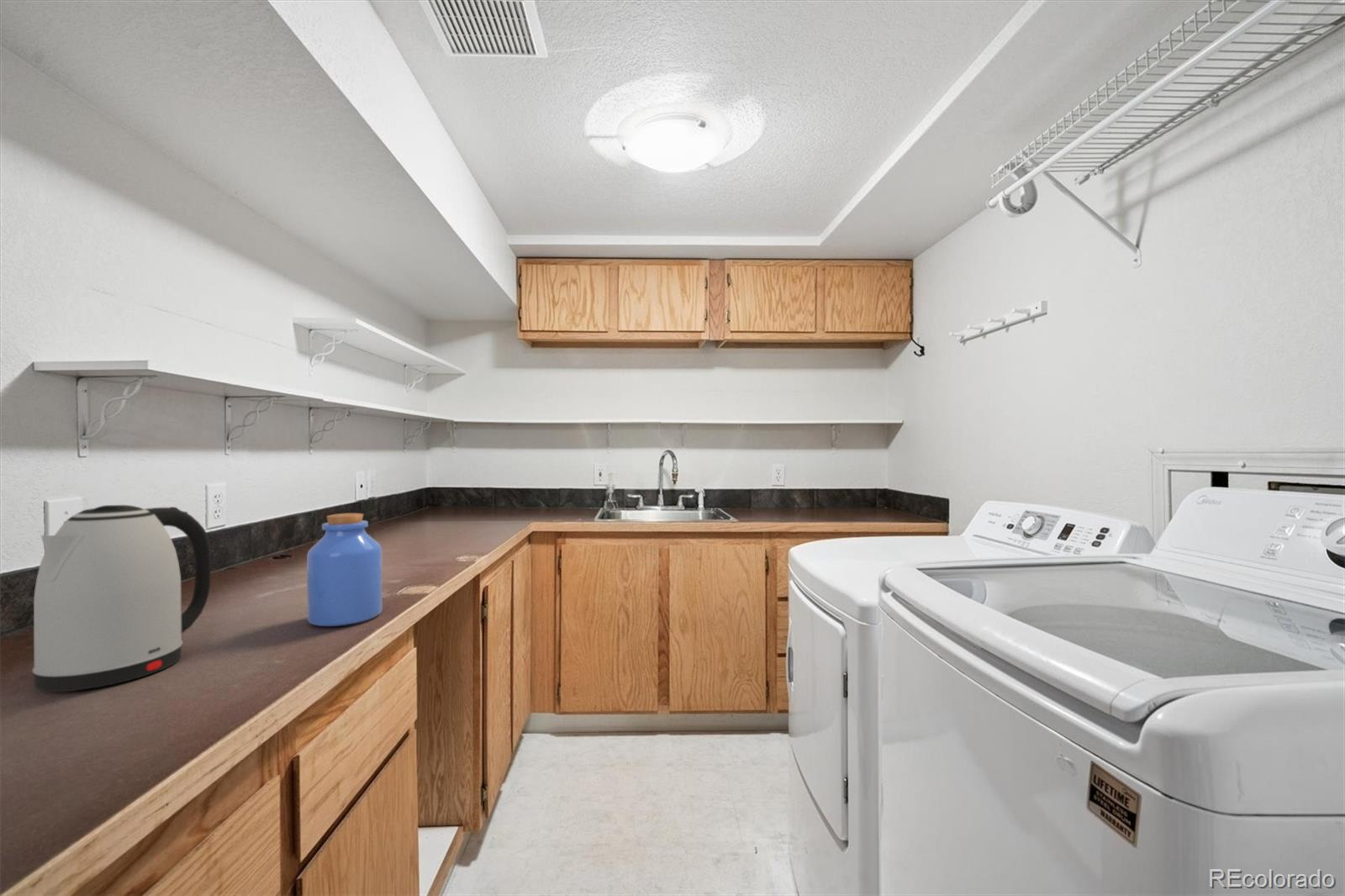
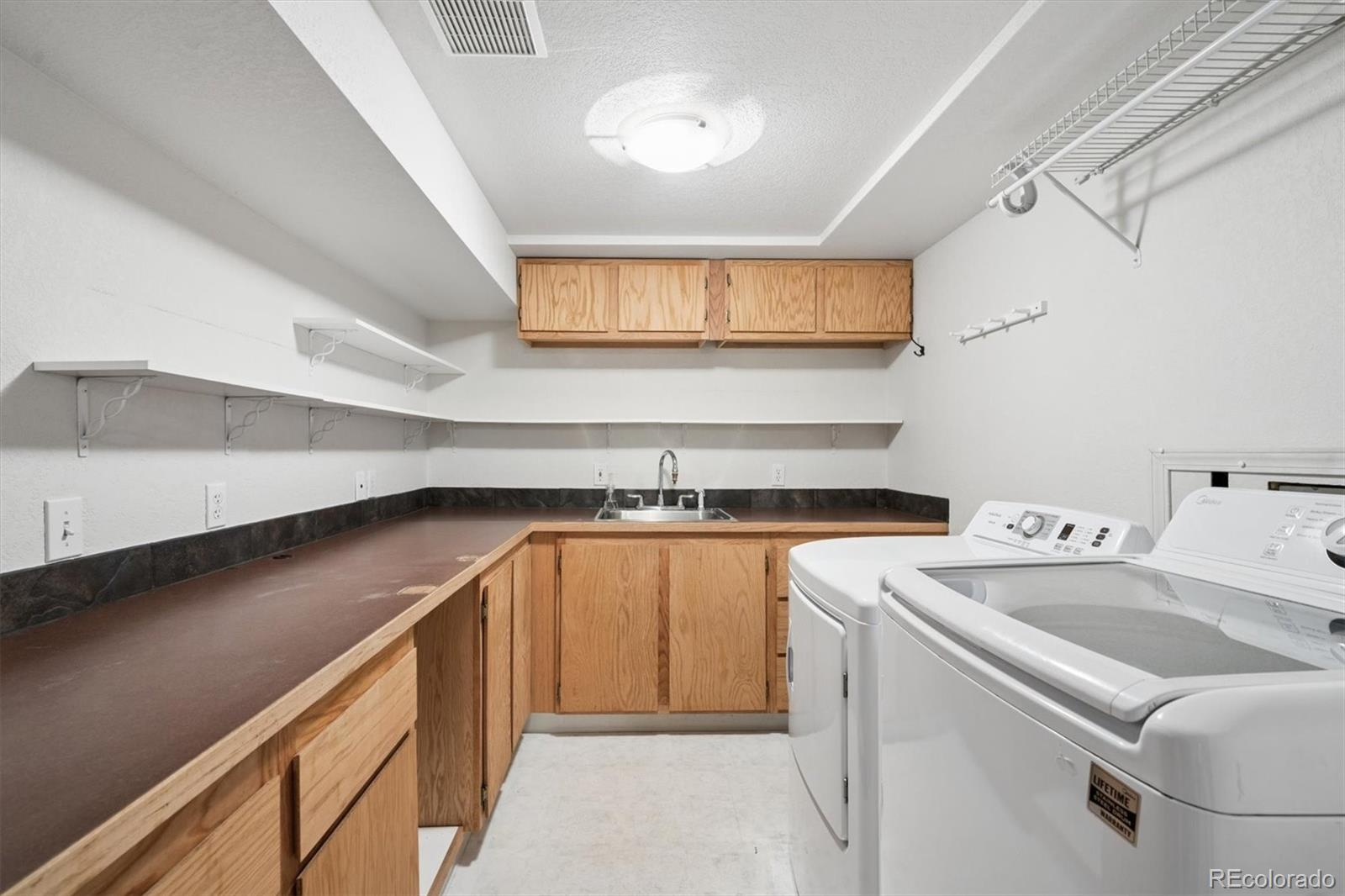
- jar [306,513,383,627]
- kettle [32,504,212,693]
